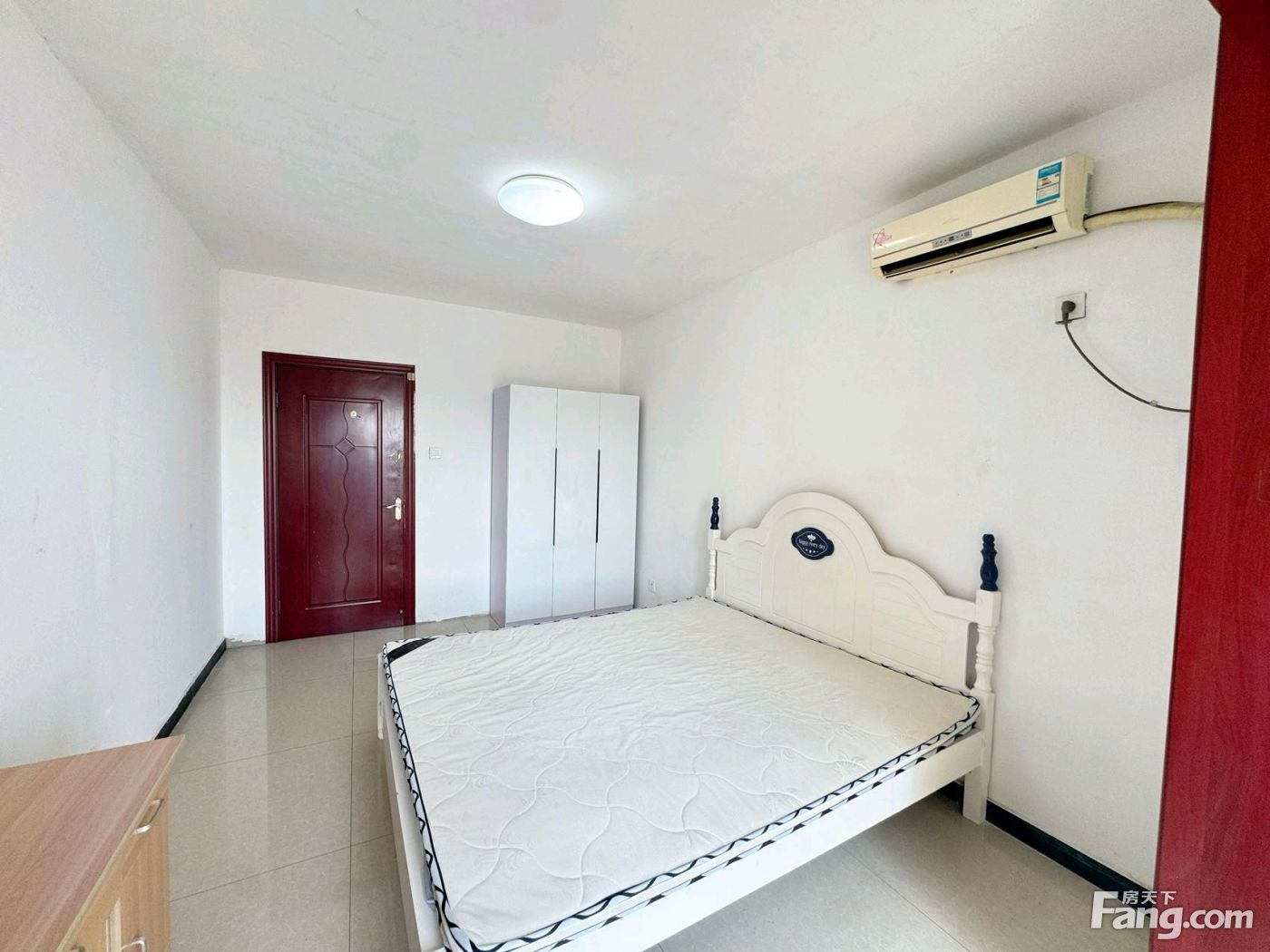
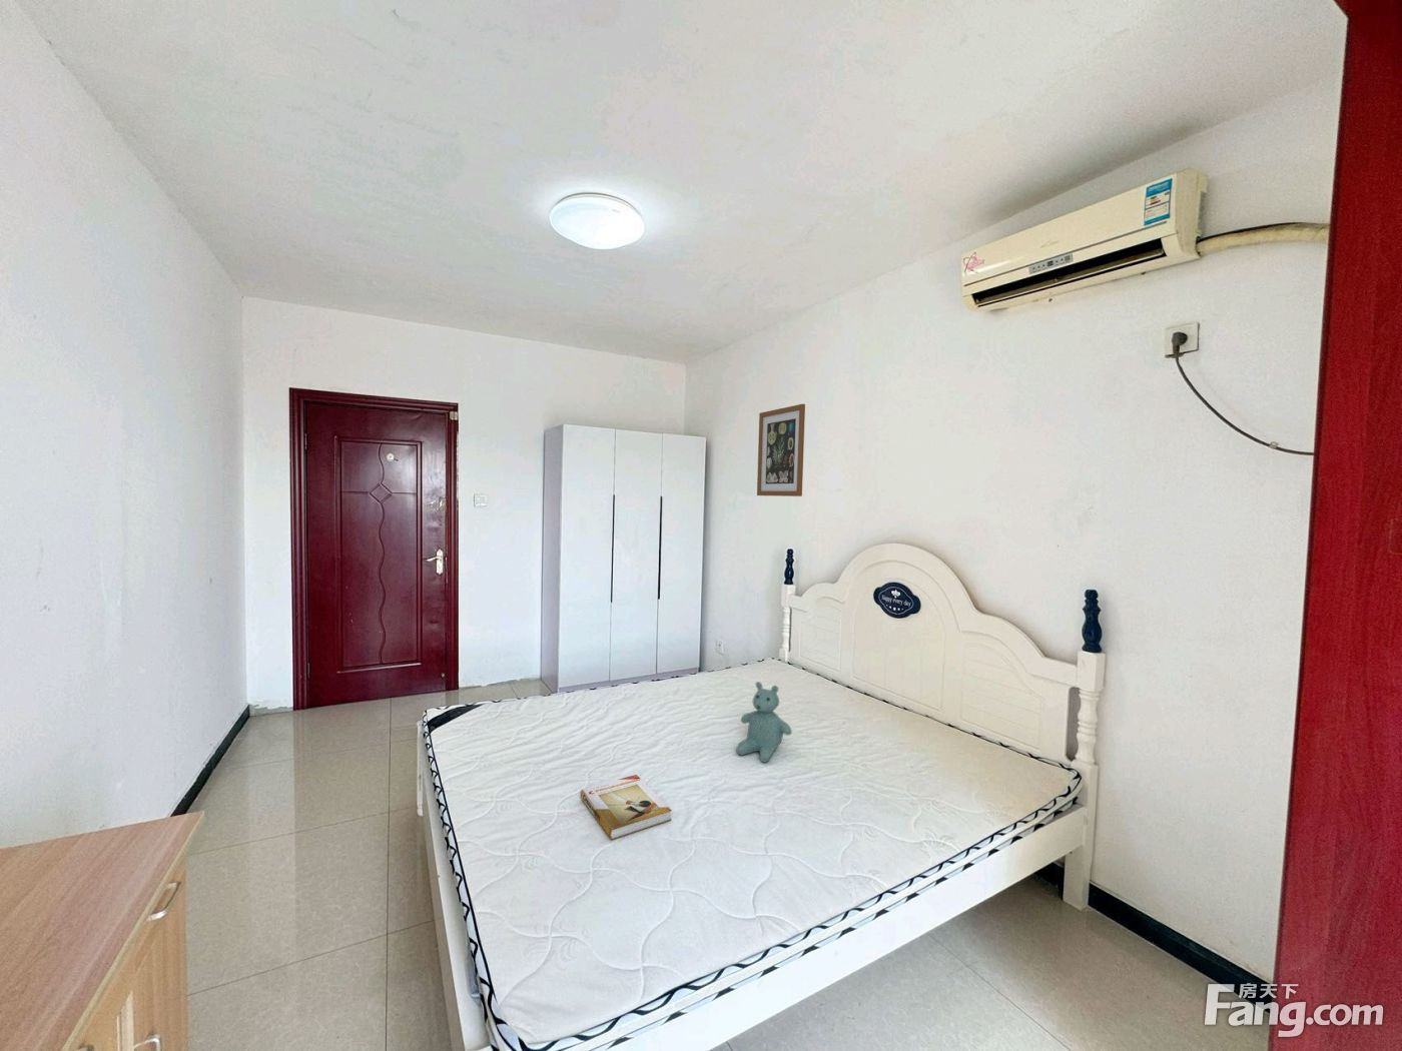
+ wall art [756,403,806,498]
+ book [578,774,673,841]
+ stuffed bear [735,681,793,764]
